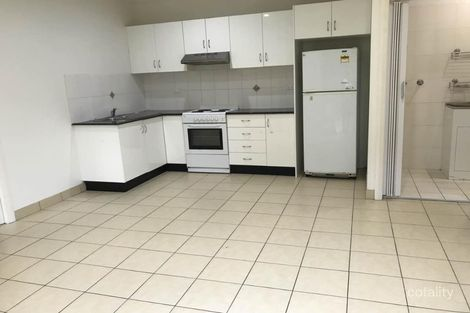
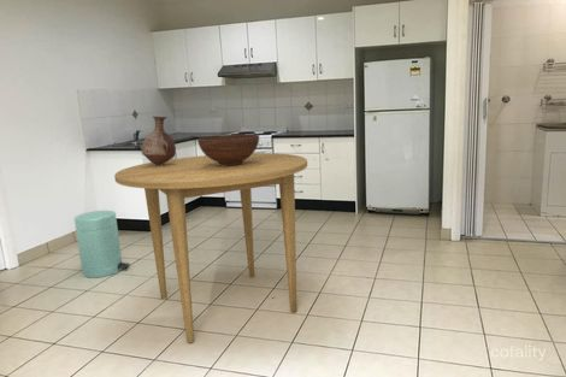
+ trash can [73,210,131,278]
+ dining table [113,152,308,343]
+ fruit bowl [196,132,260,166]
+ vase [141,116,177,166]
